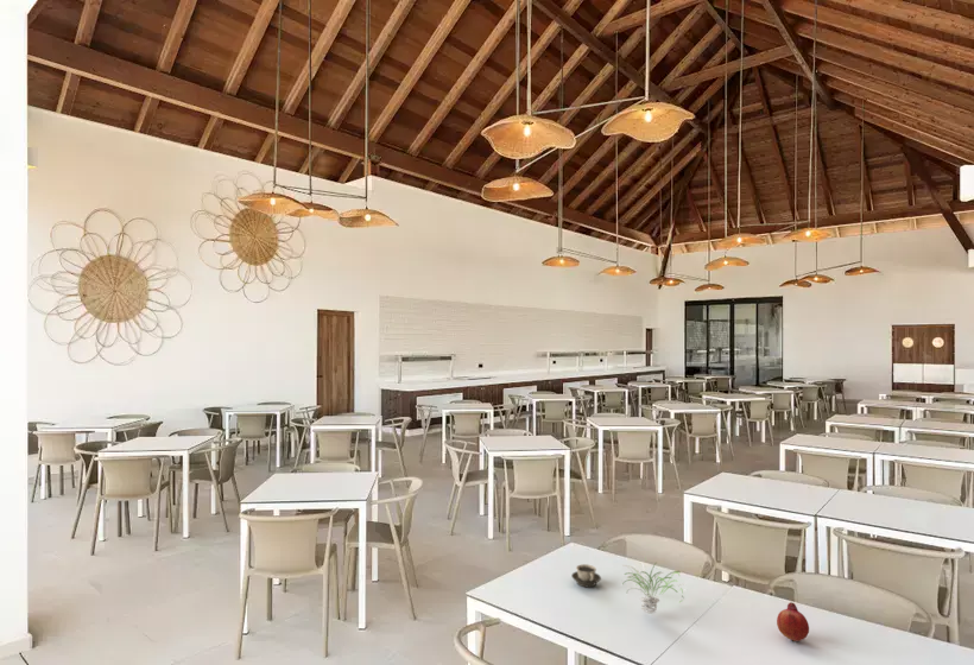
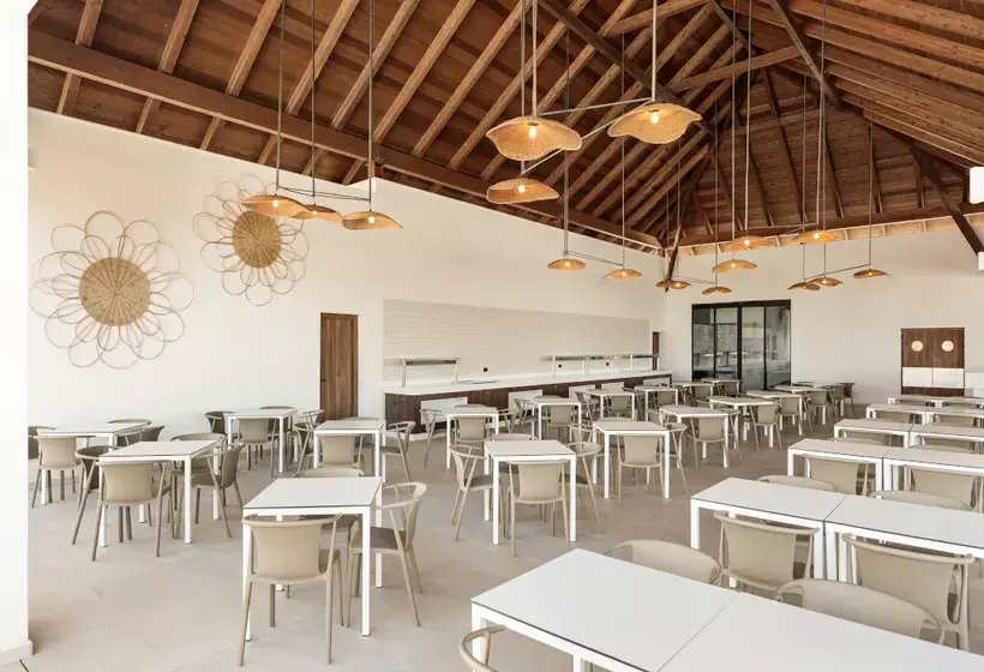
- cup [570,563,602,588]
- fruit [776,601,810,642]
- plant [621,557,688,615]
